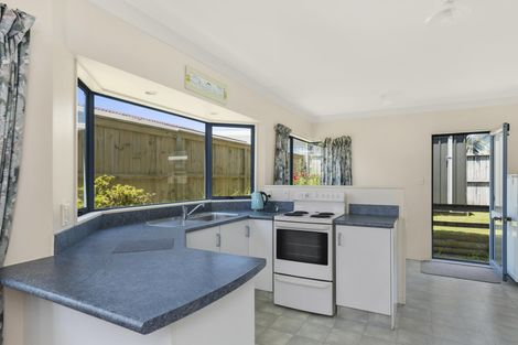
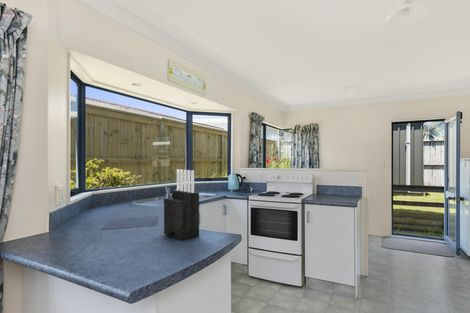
+ knife block [163,169,200,242]
